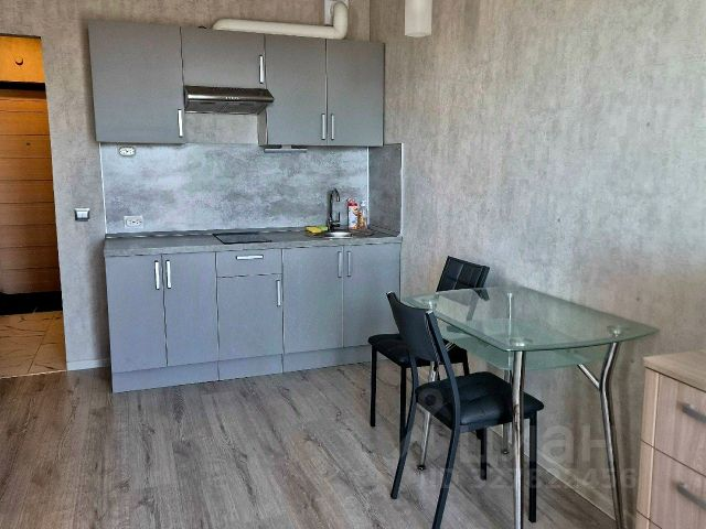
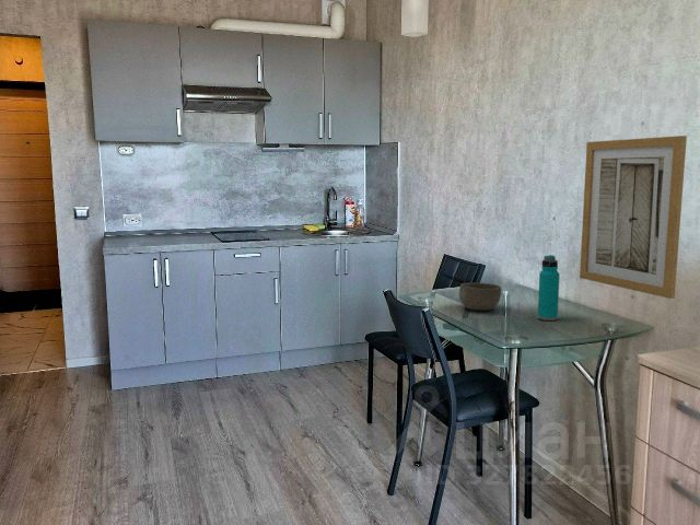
+ wall art [579,135,688,300]
+ bowl [458,282,502,312]
+ water bottle [537,254,561,322]
